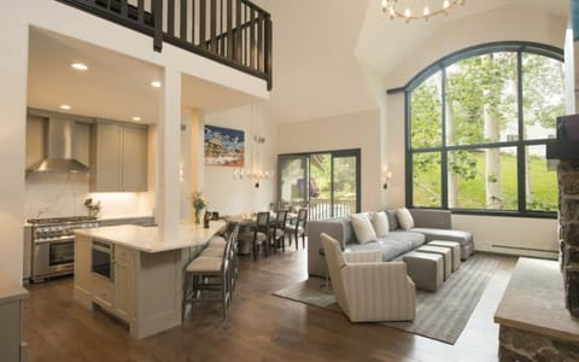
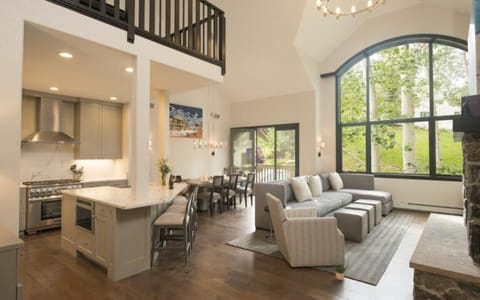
+ potted plant [331,257,350,281]
